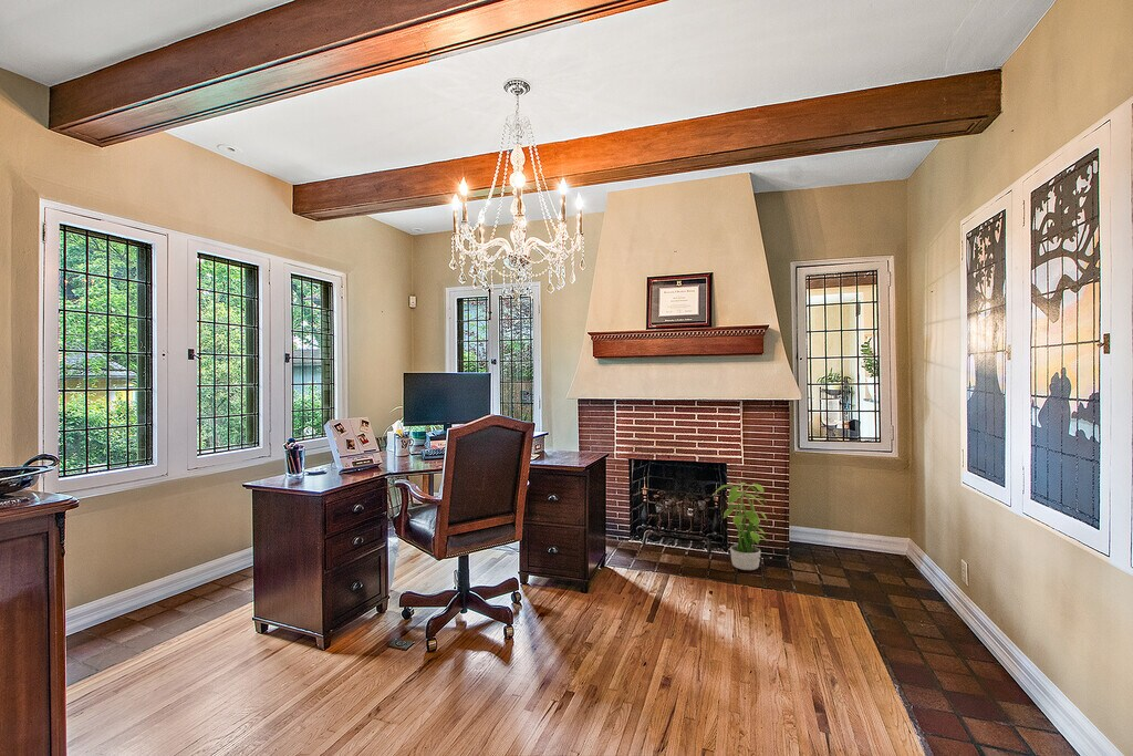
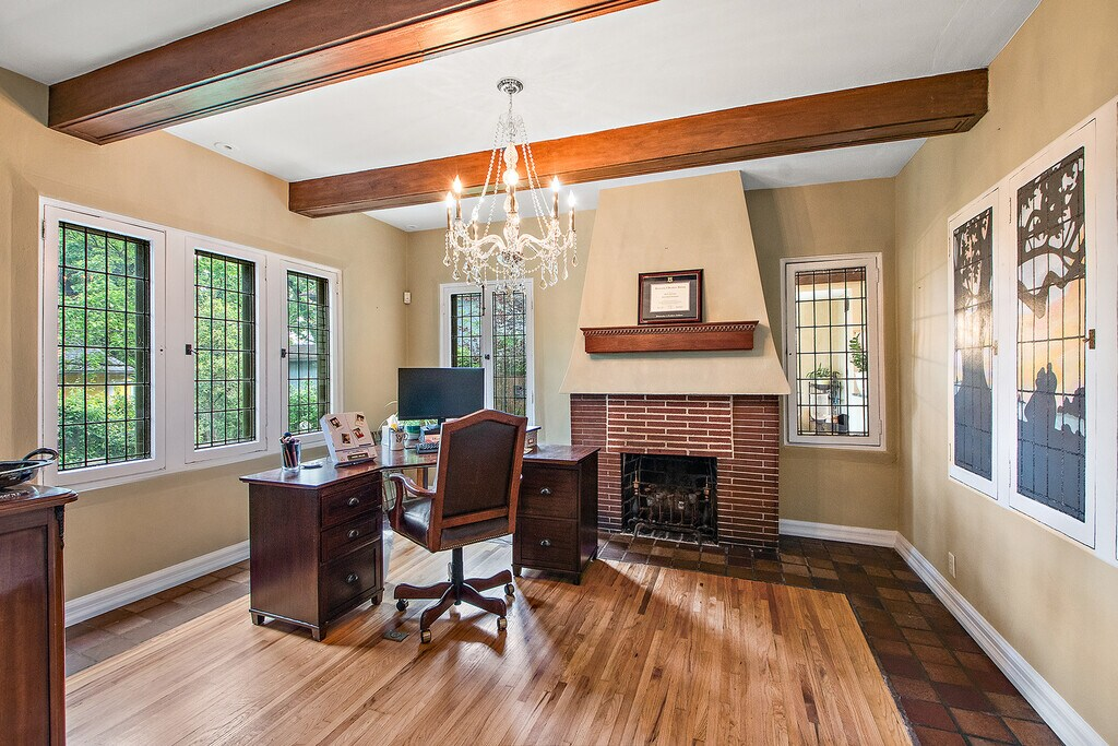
- potted plant [711,480,769,571]
